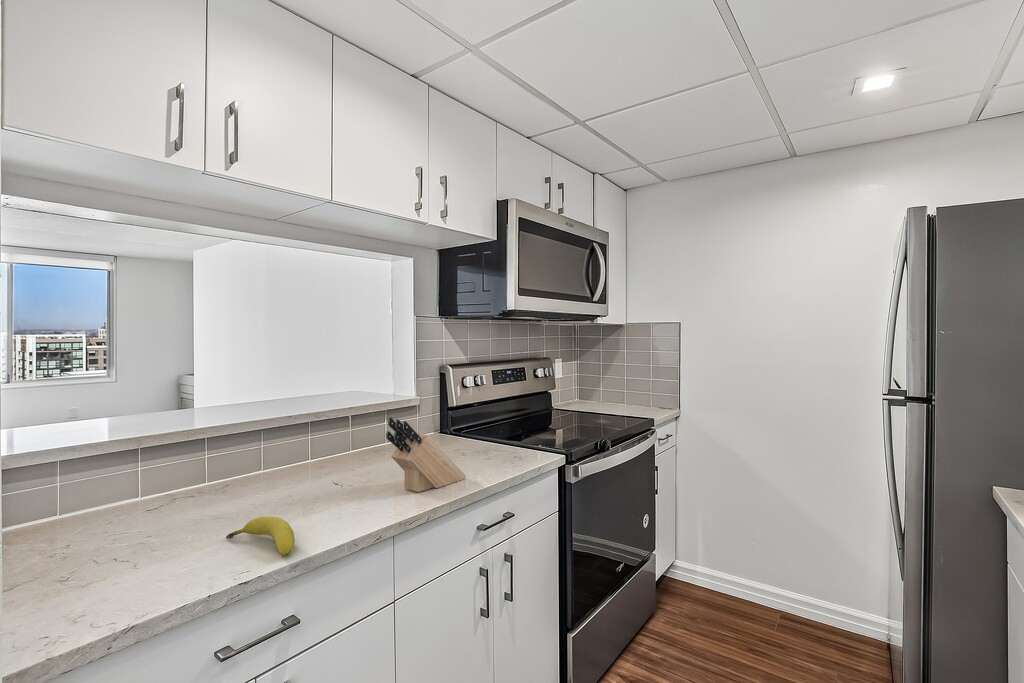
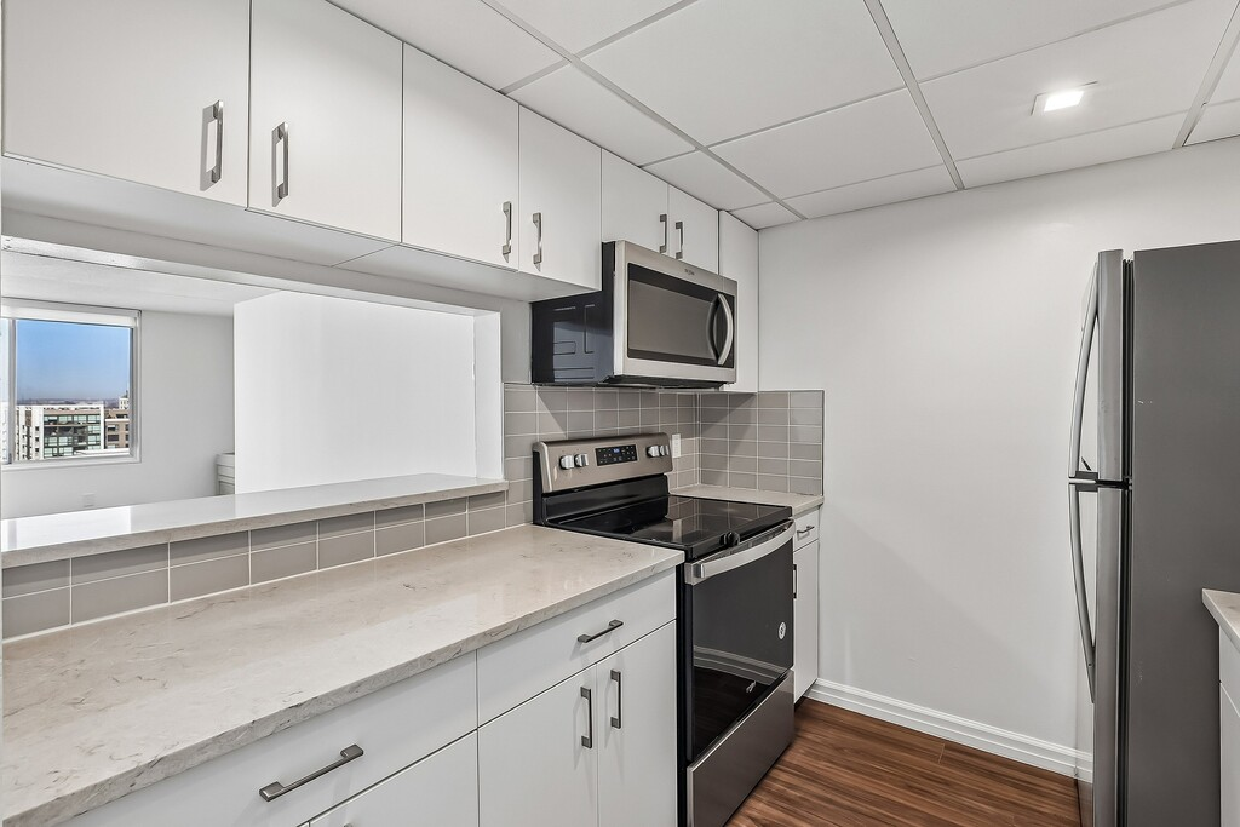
- fruit [225,515,296,558]
- knife block [385,416,467,493]
